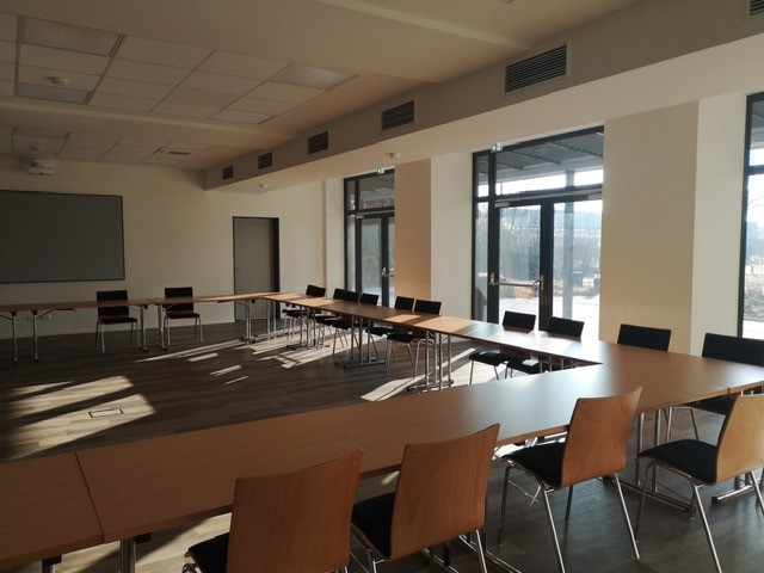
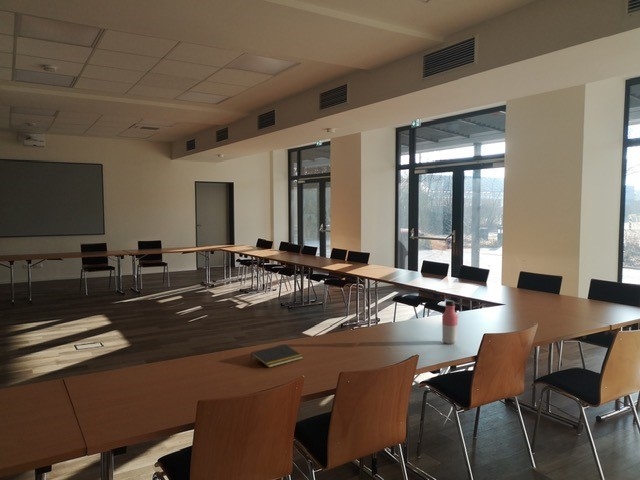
+ water bottle [441,299,459,345]
+ notepad [249,343,304,368]
